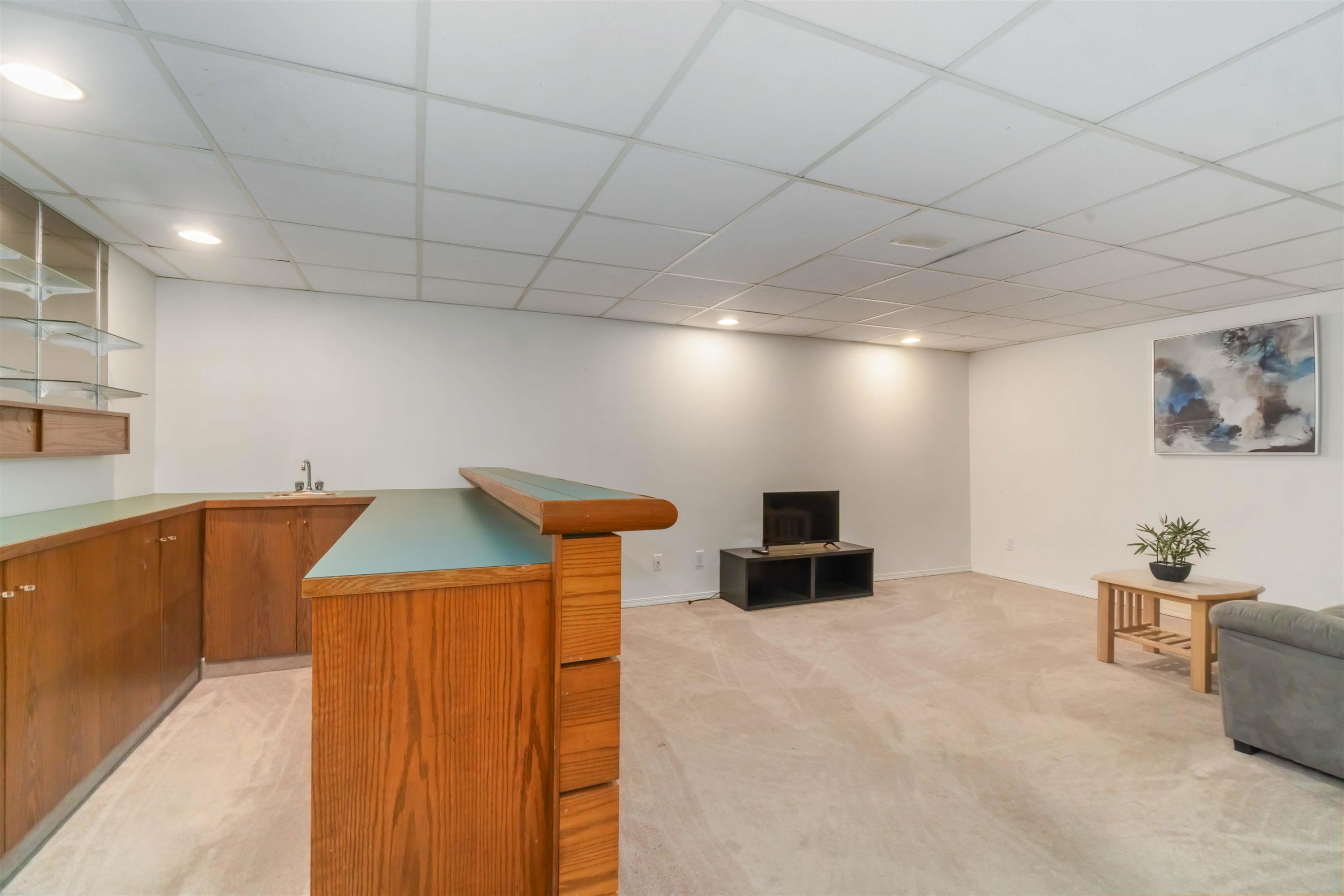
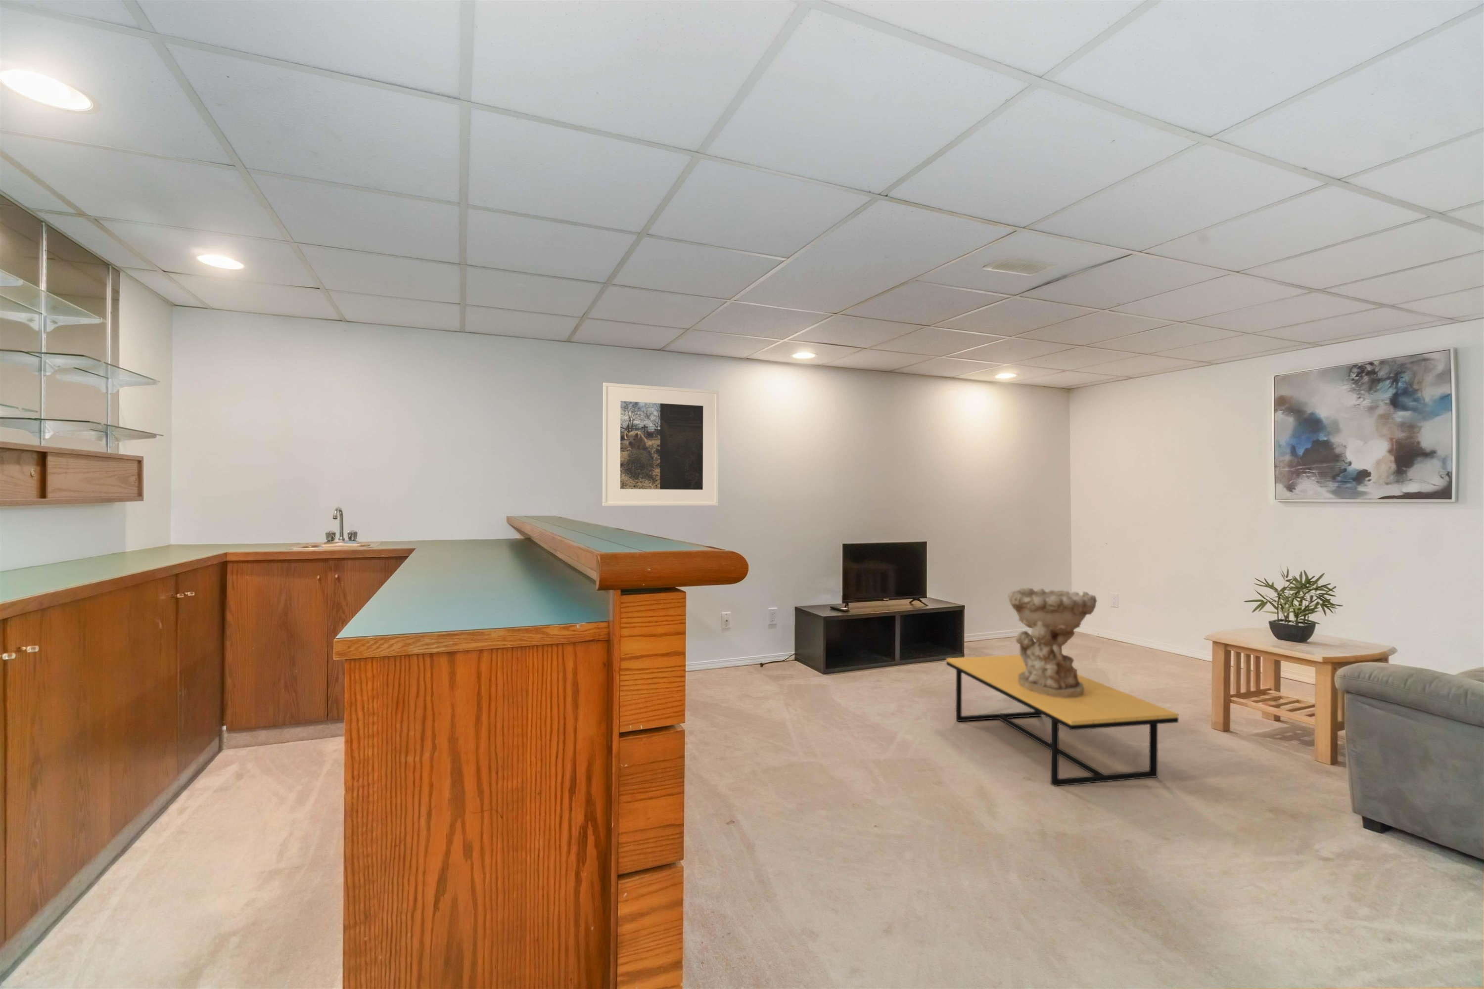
+ coffee table [946,655,1179,787]
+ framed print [602,382,719,507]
+ decorative bowl [1007,587,1098,699]
